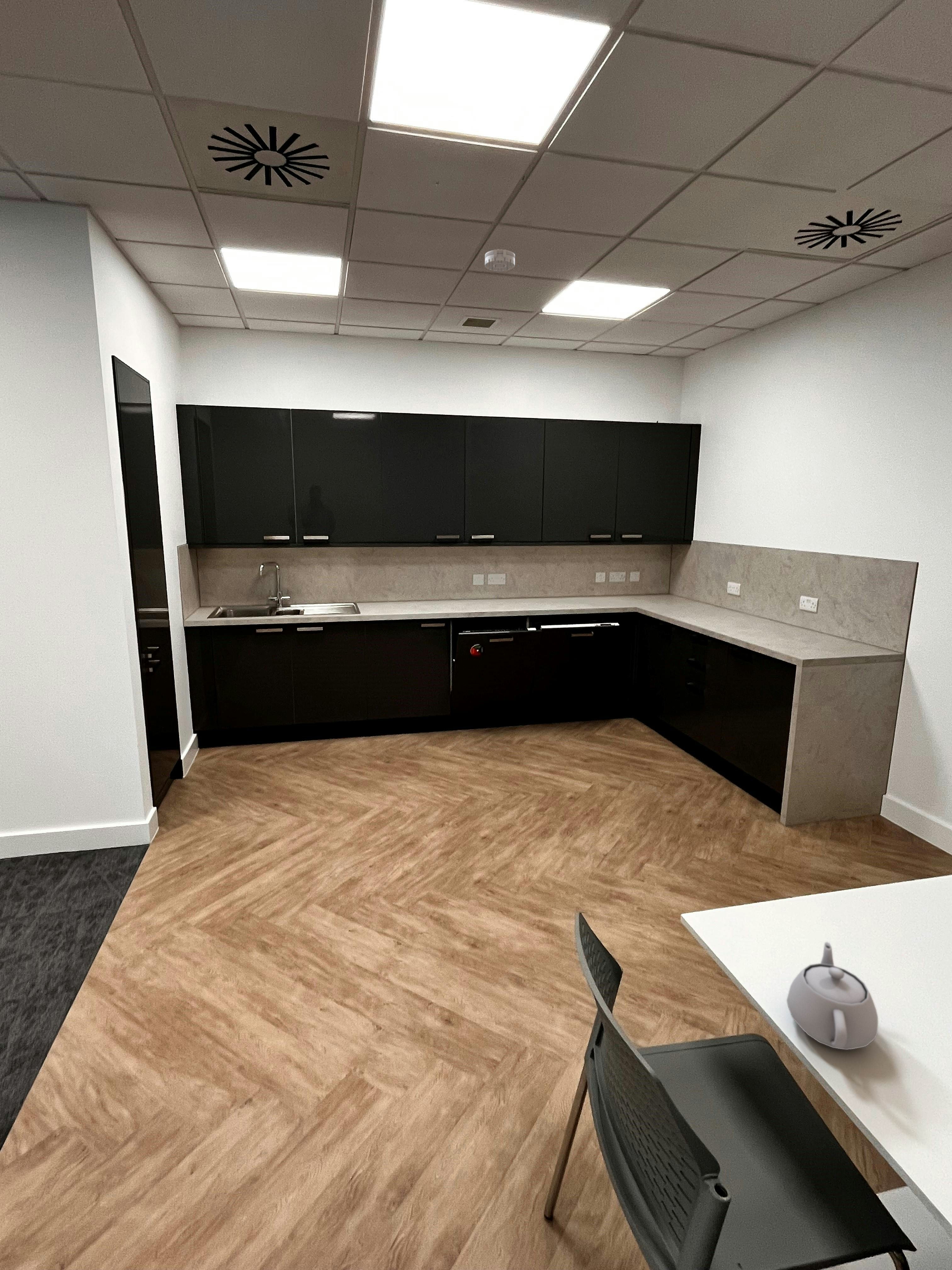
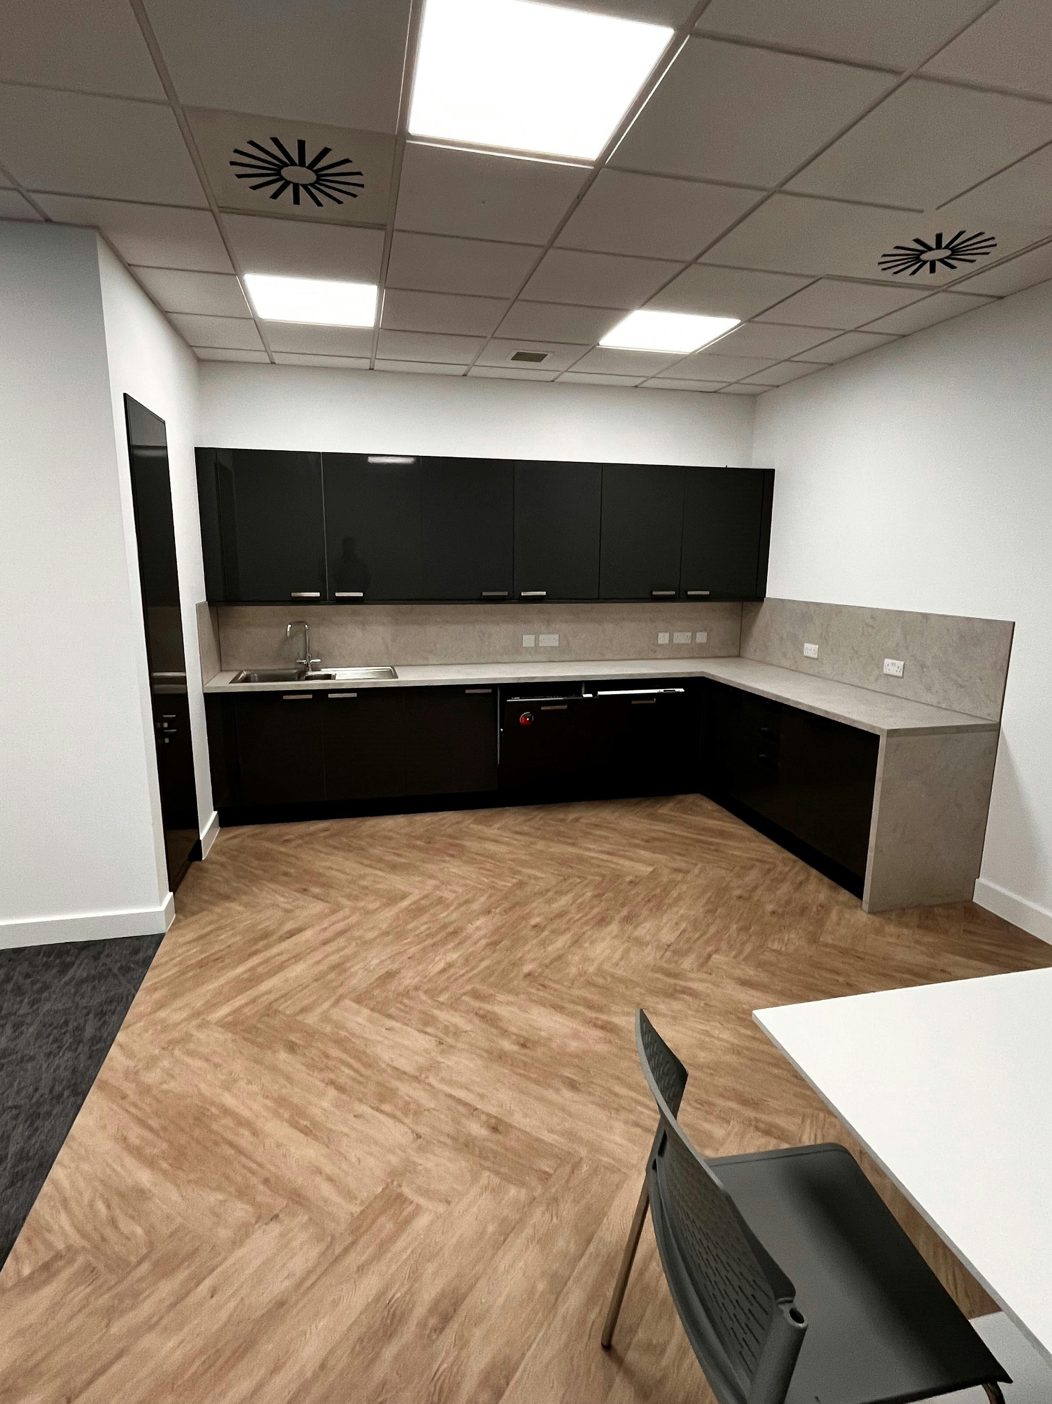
- teapot [786,941,878,1050]
- smoke detector [484,249,515,272]
